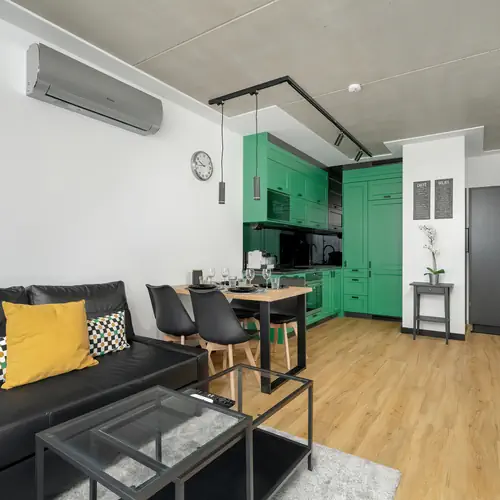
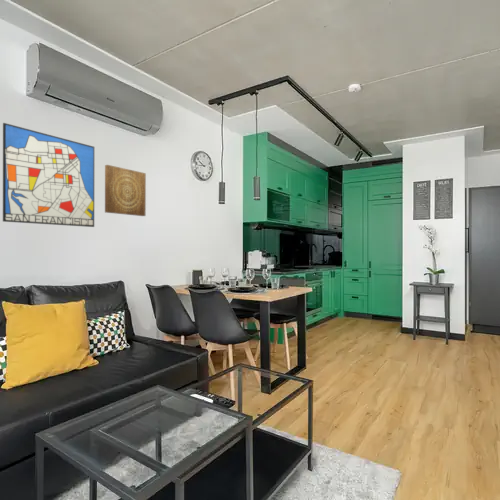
+ wall art [2,122,95,228]
+ wall art [104,164,147,217]
